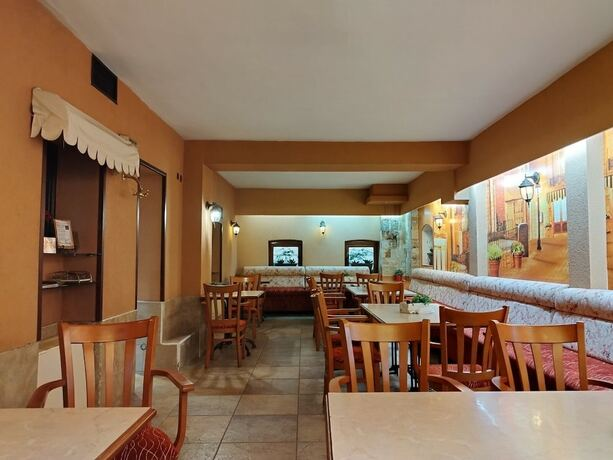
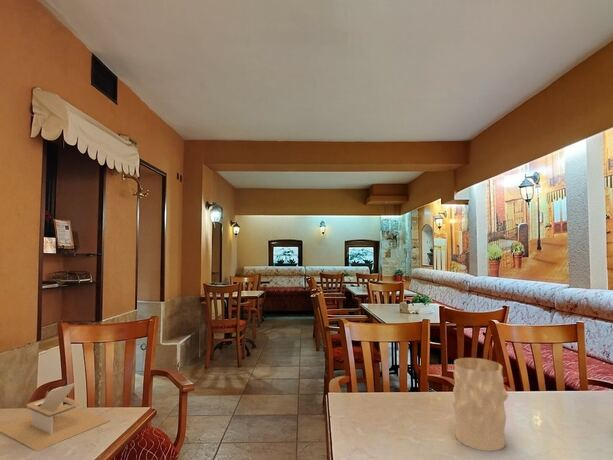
+ napkin holder [0,382,110,452]
+ vase [452,357,509,452]
